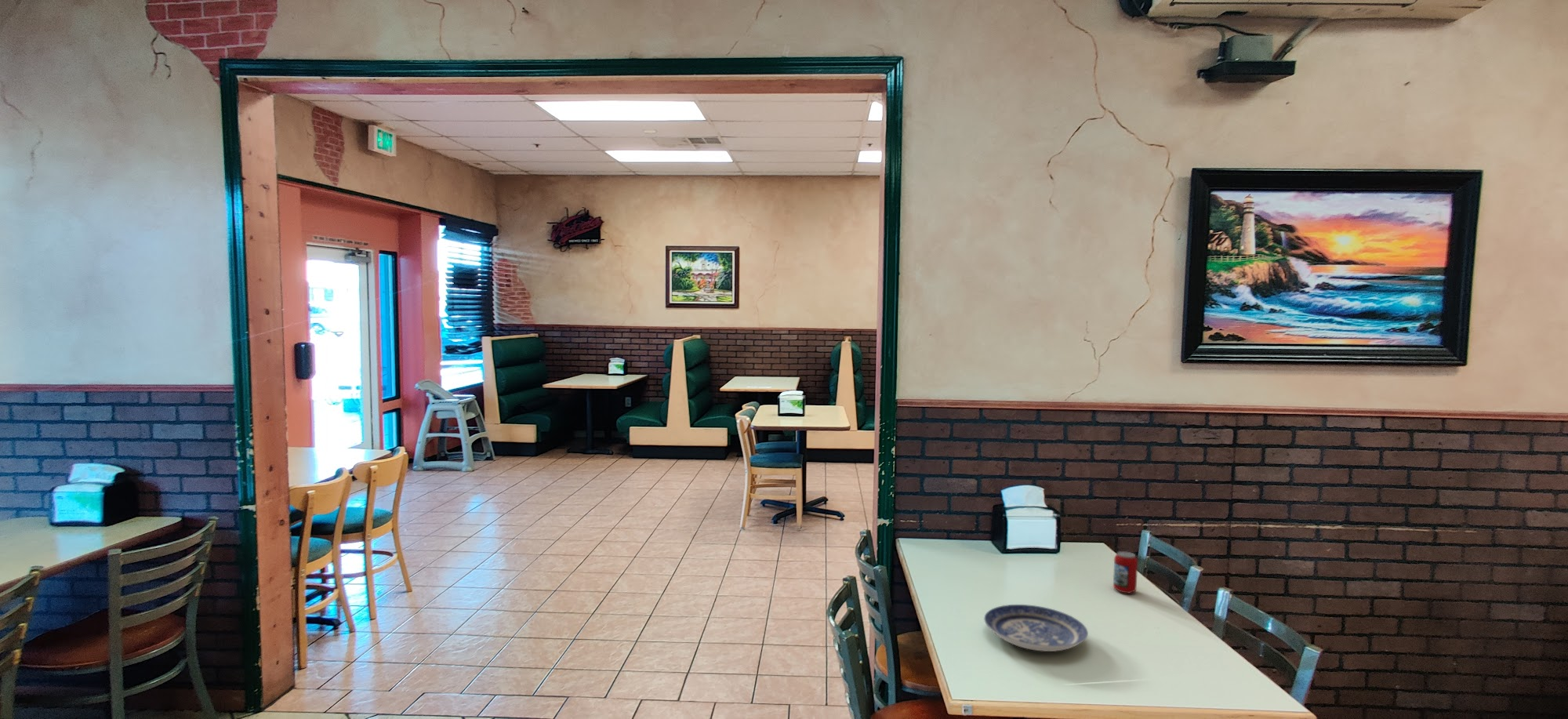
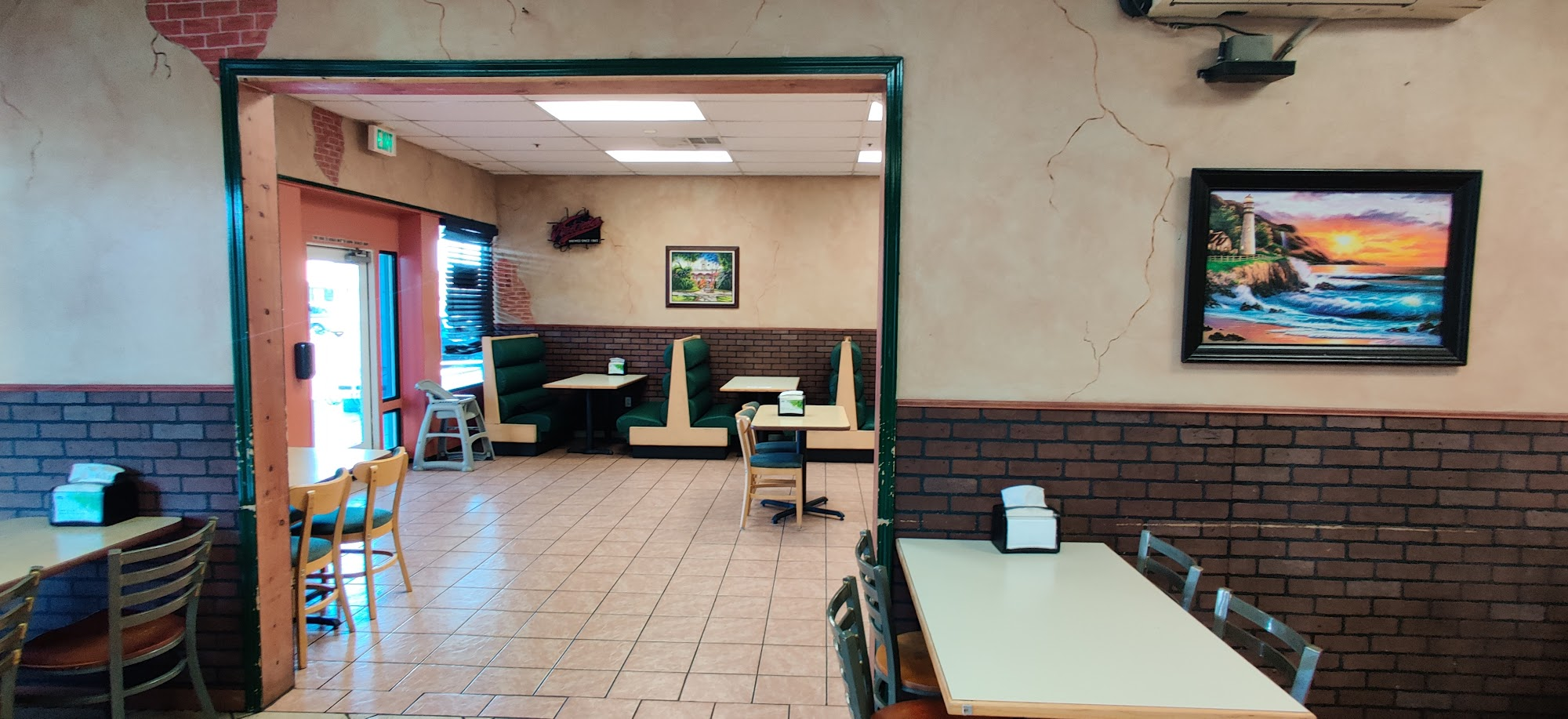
- plate [983,604,1089,652]
- beverage can [1112,550,1138,594]
